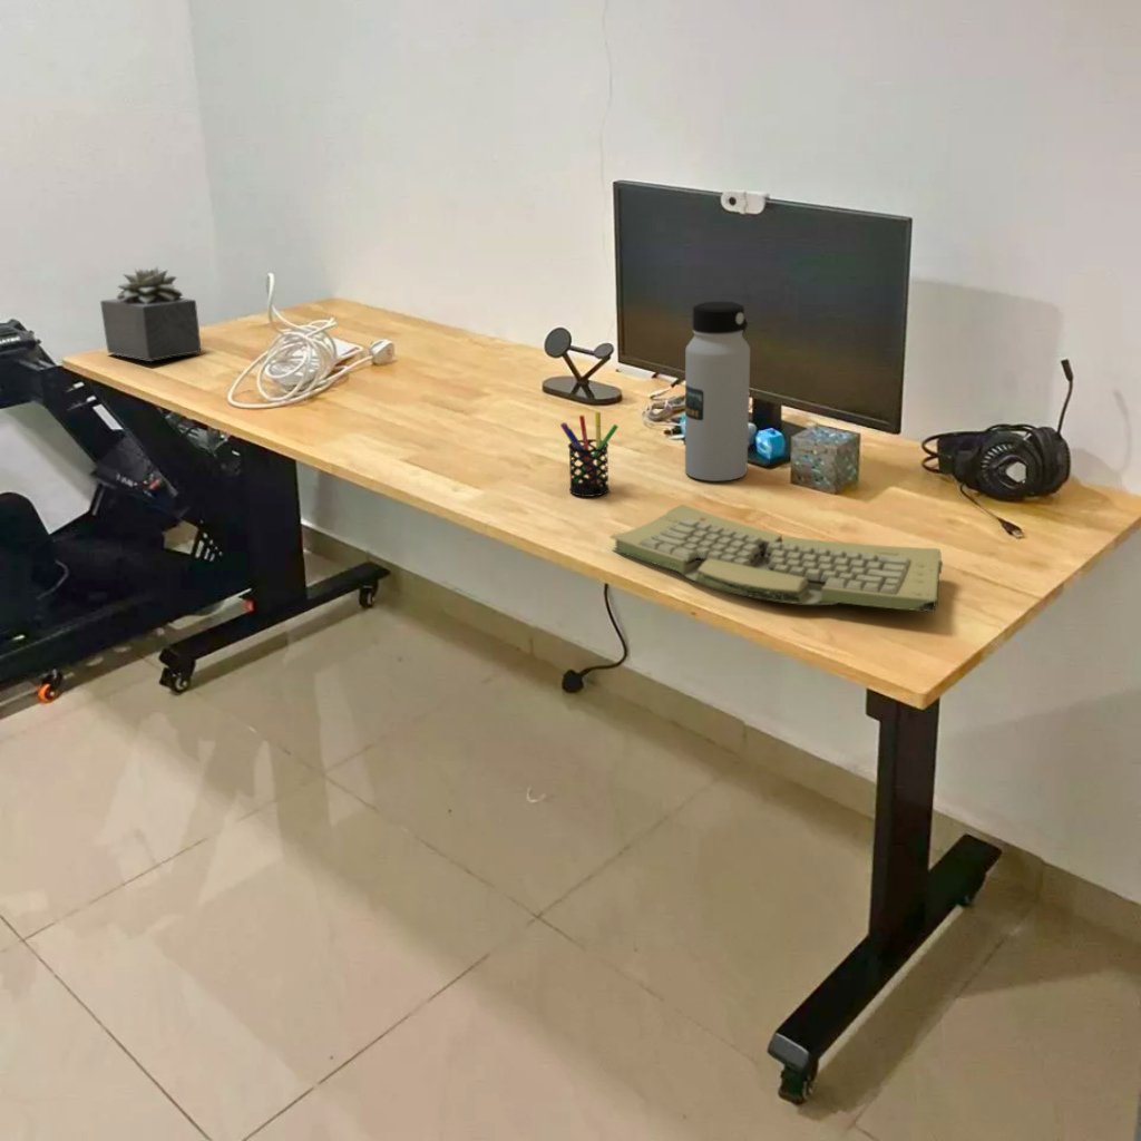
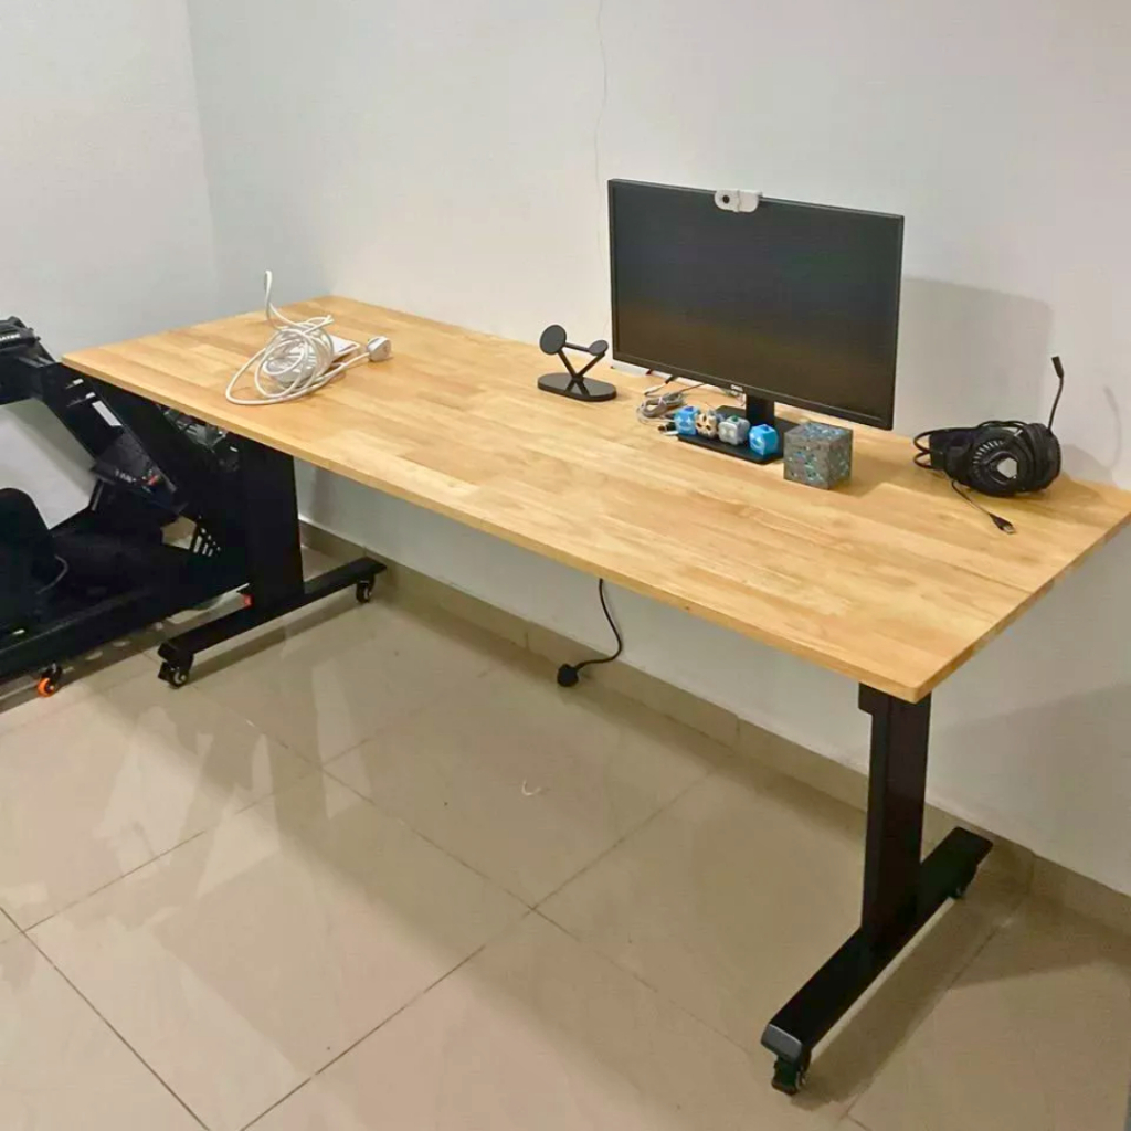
- pen holder [559,411,620,498]
- water bottle [684,301,751,482]
- computer keyboard [609,504,944,613]
- succulent plant [99,265,202,362]
